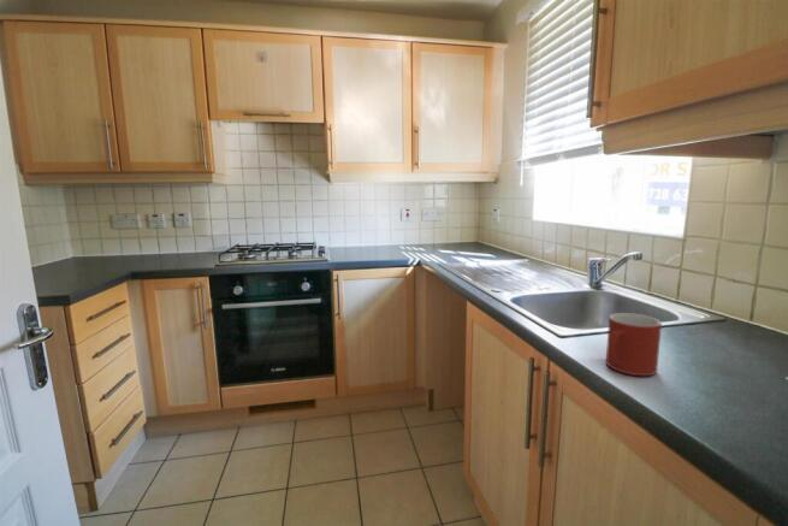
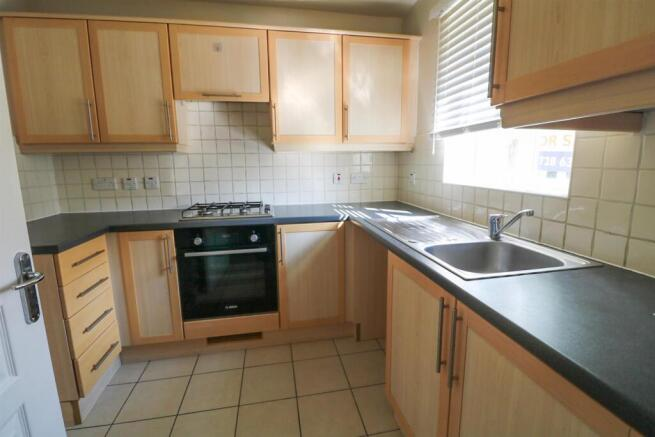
- mug [605,312,663,377]
